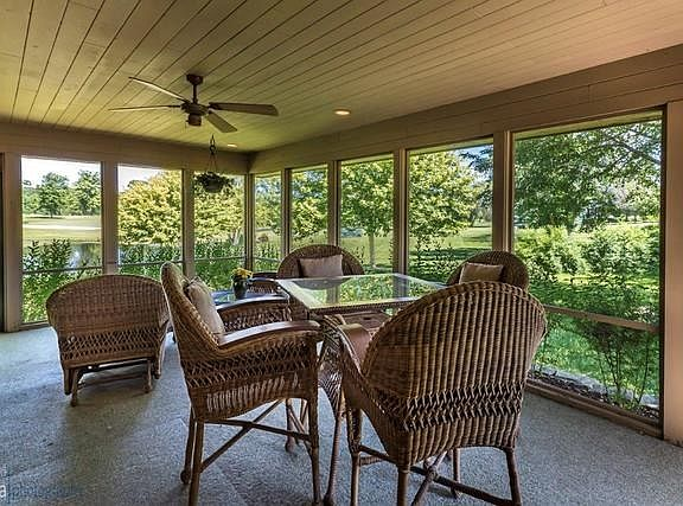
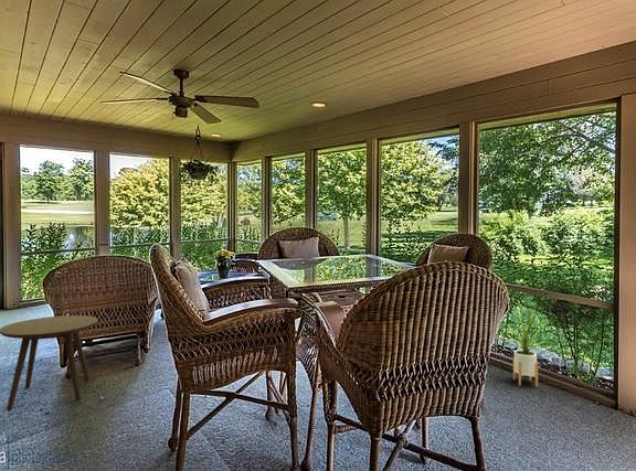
+ side table [0,314,99,413]
+ house plant [502,306,550,387]
